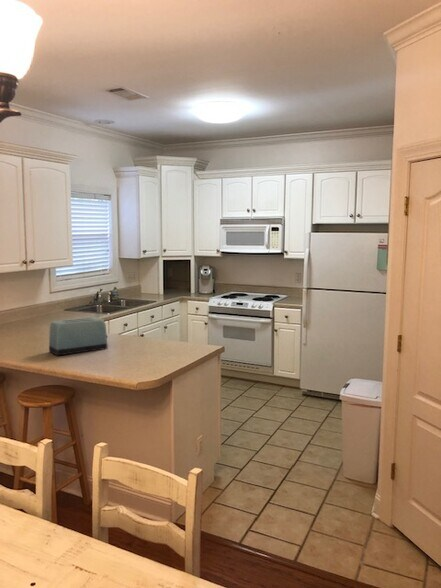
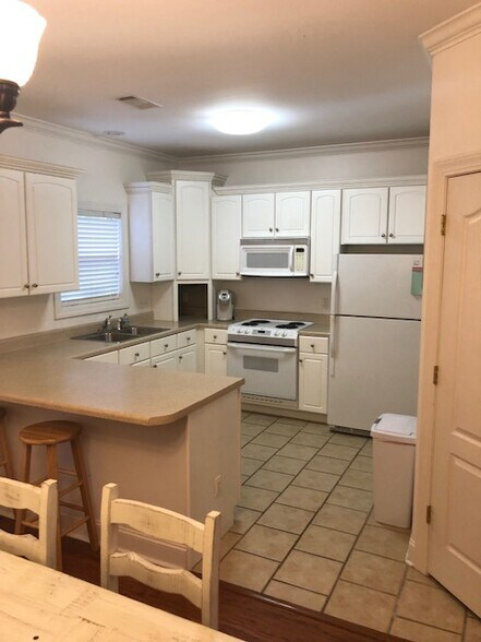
- toaster [48,316,108,356]
